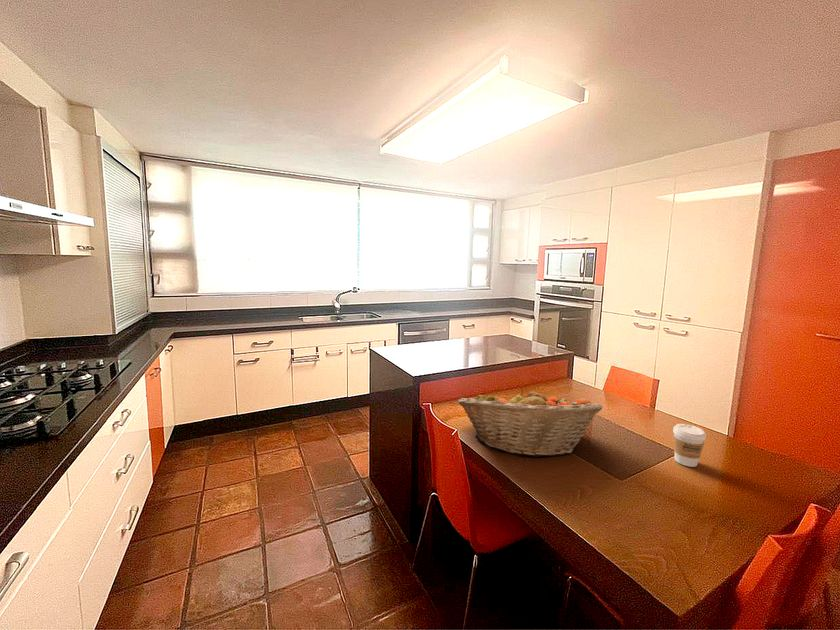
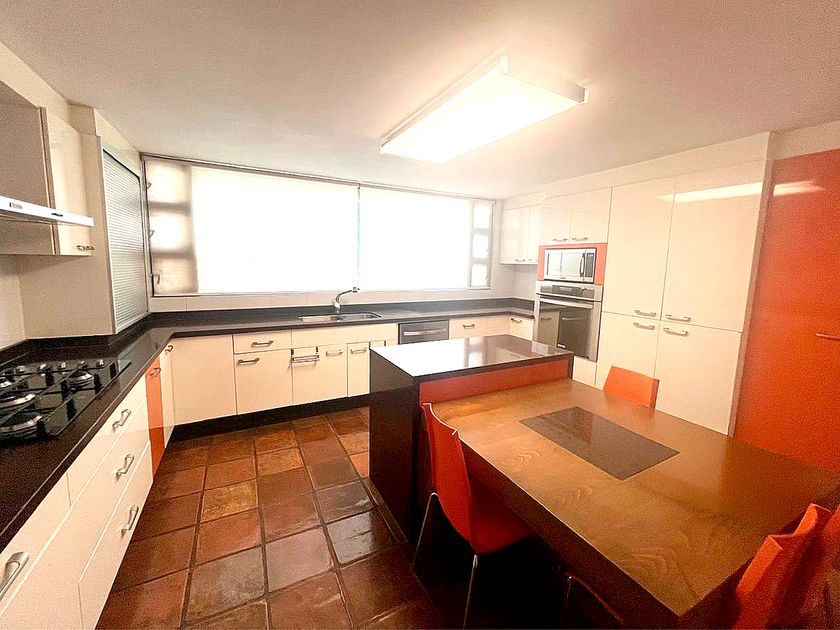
- fruit basket [457,386,604,458]
- coffee cup [672,423,707,468]
